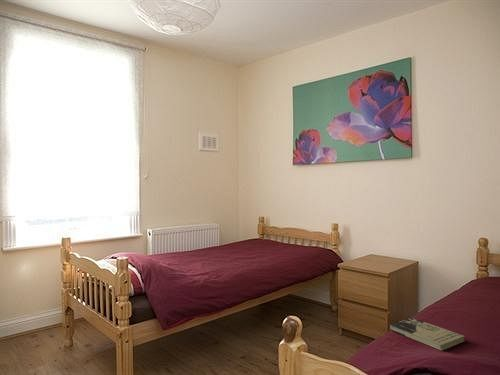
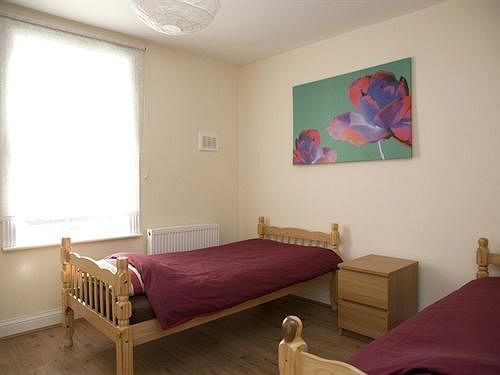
- book [388,317,466,351]
